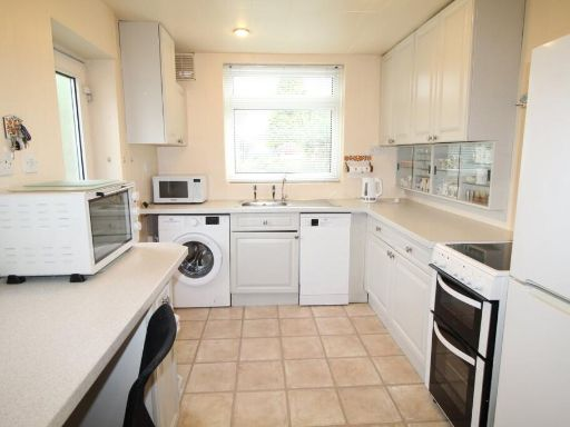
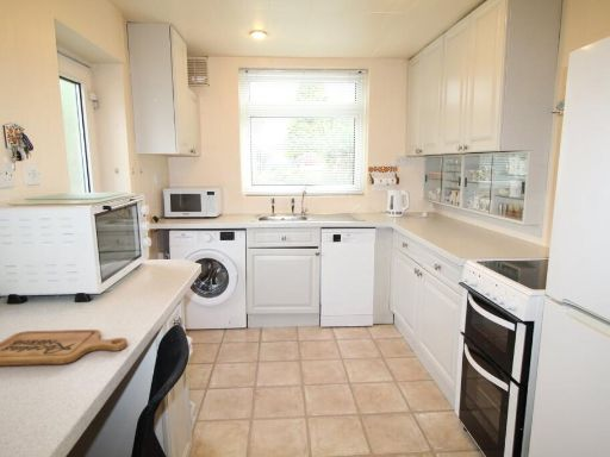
+ cutting board [0,328,129,367]
